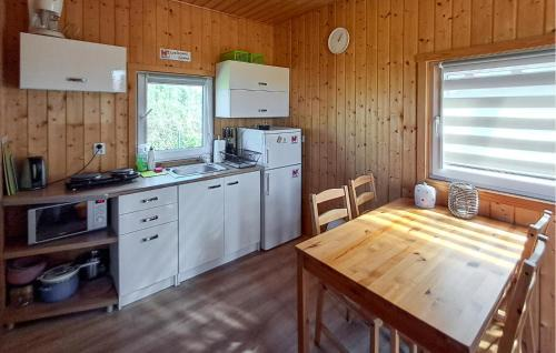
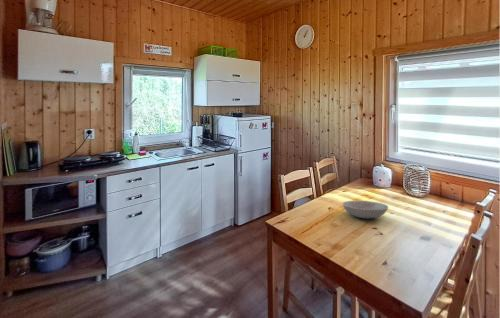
+ dish [341,200,389,219]
